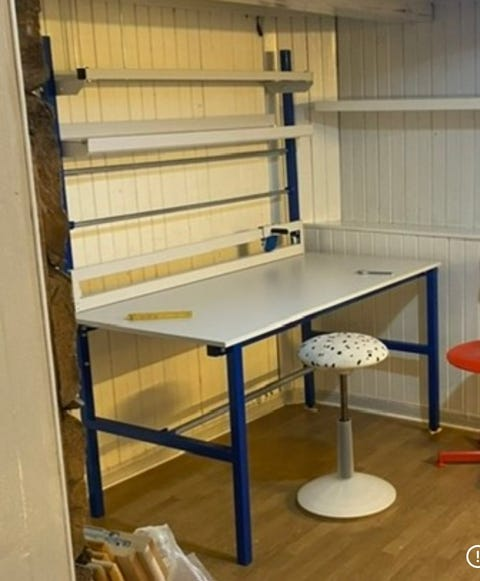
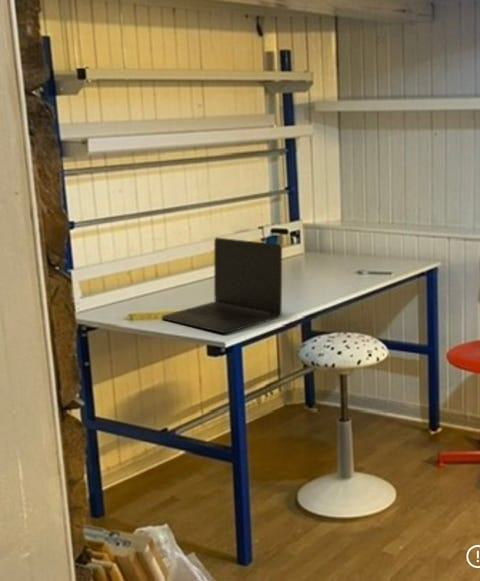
+ laptop [161,237,283,334]
